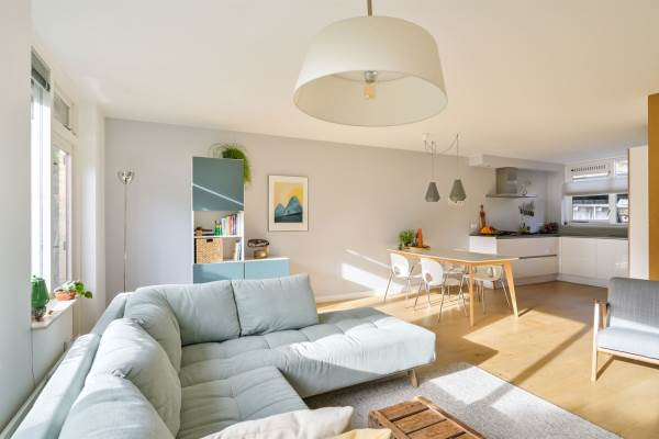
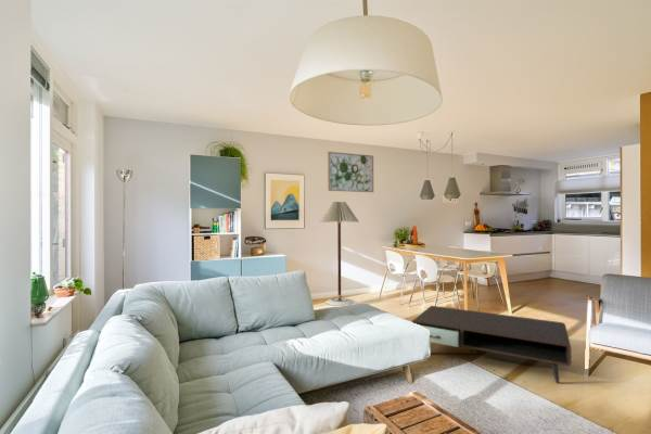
+ floor lamp [318,201,360,307]
+ wall art [327,151,374,193]
+ coffee table [411,305,572,384]
